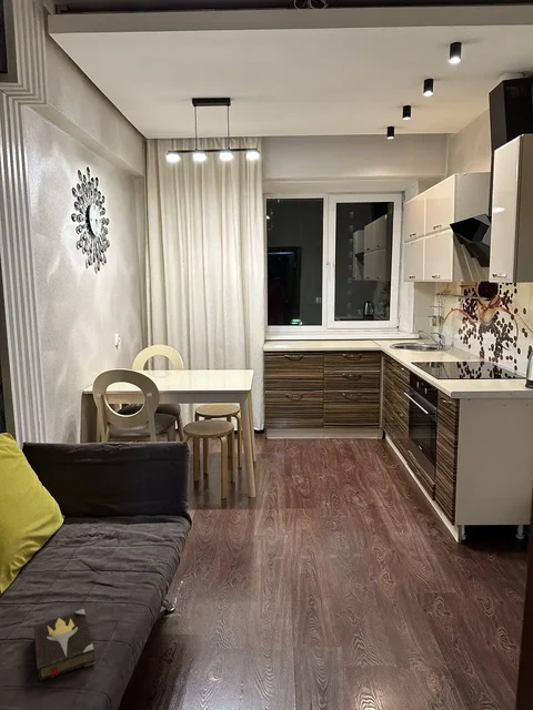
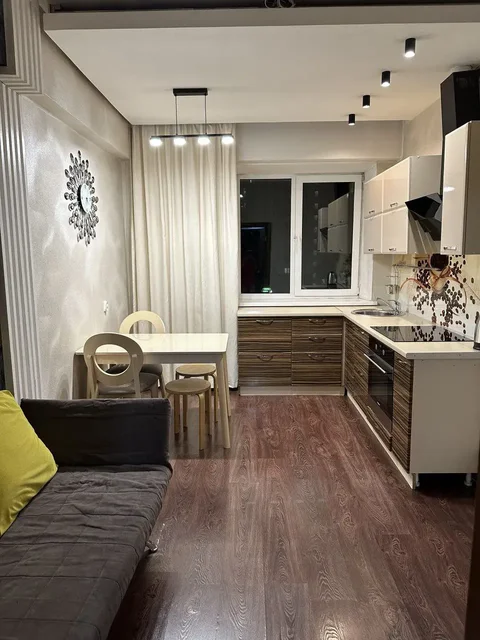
- hardback book [33,608,97,682]
